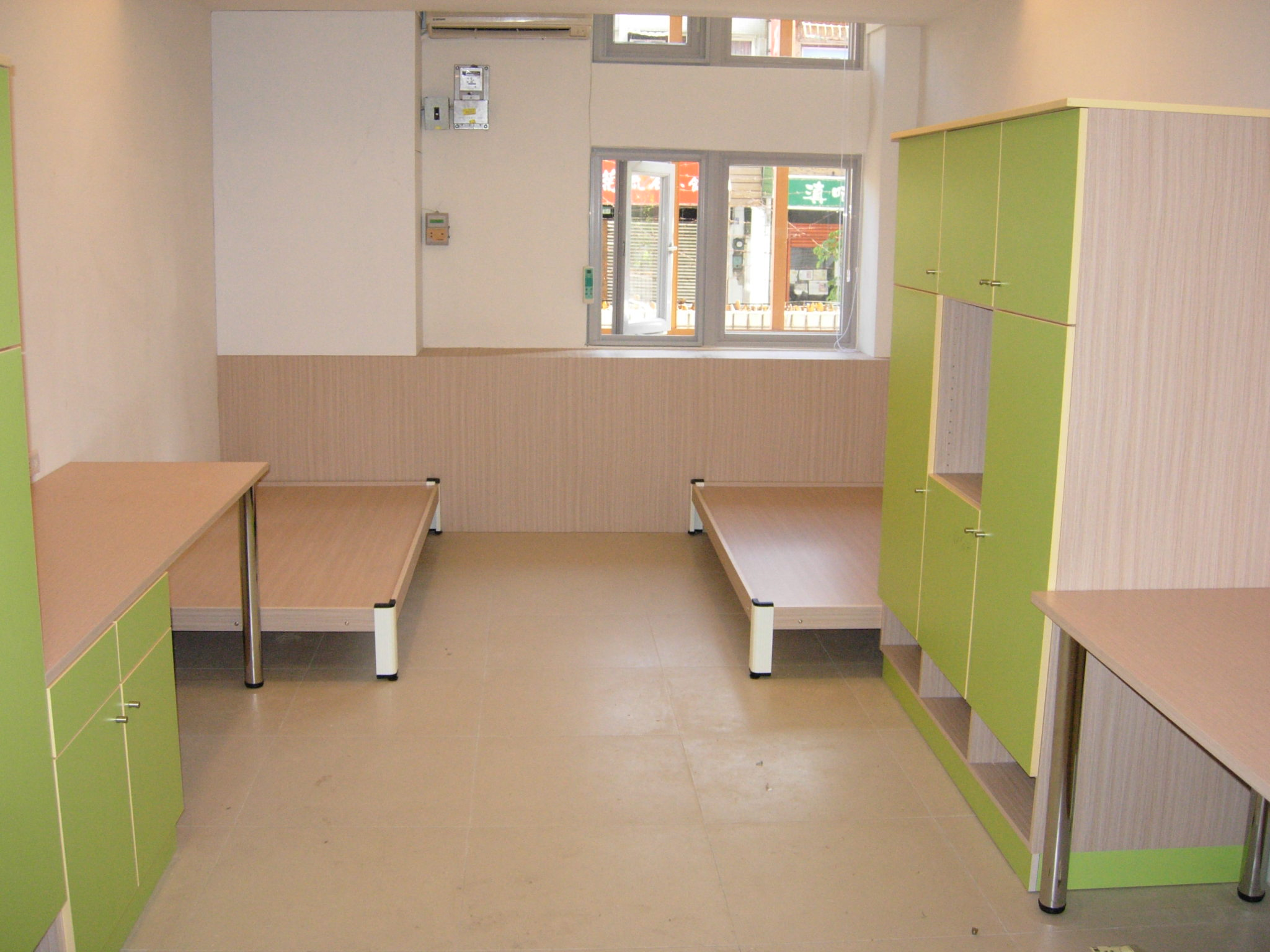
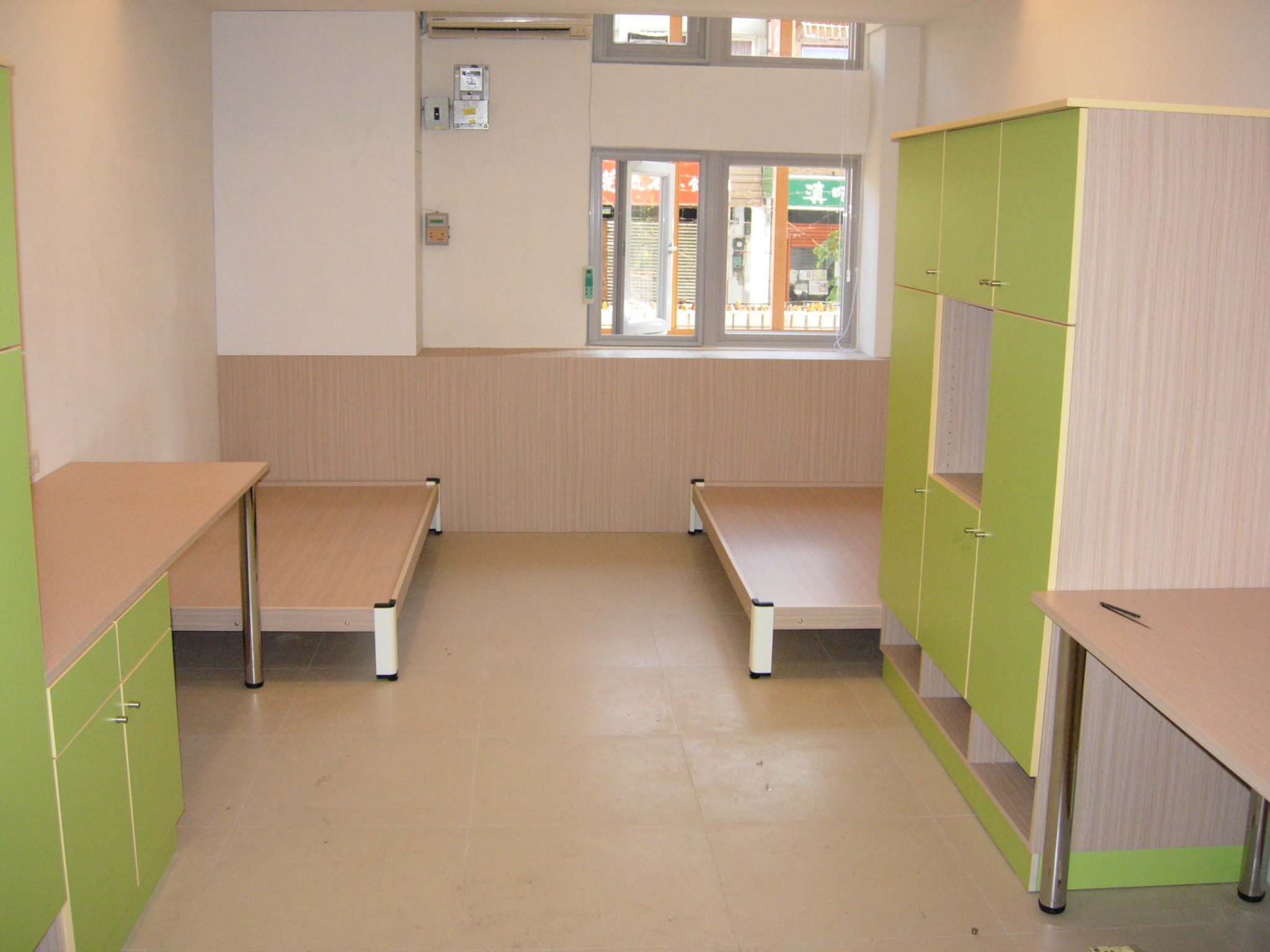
+ pen [1099,601,1142,619]
